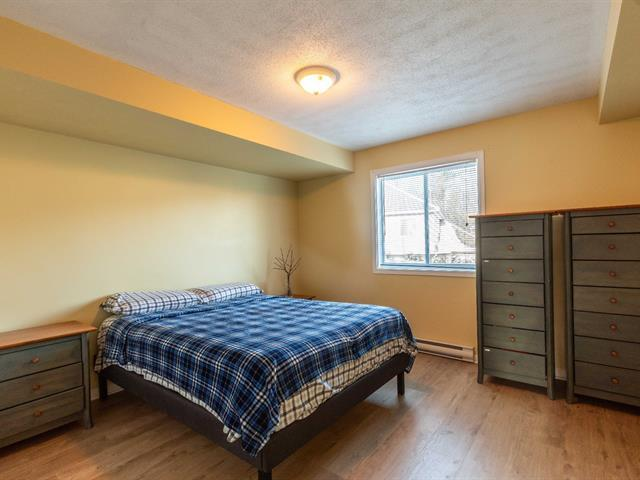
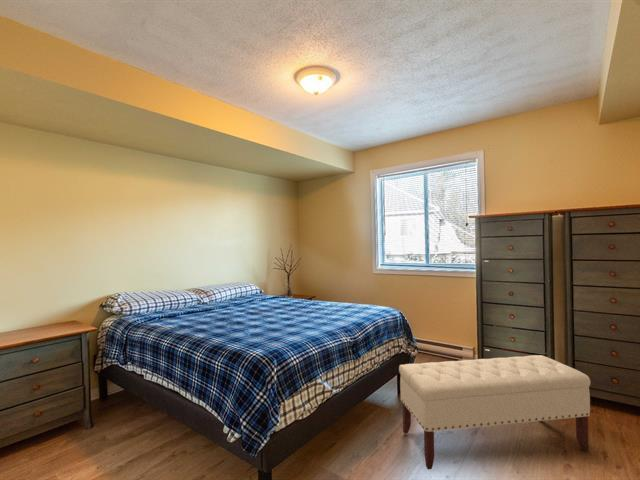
+ bench [398,354,592,470]
